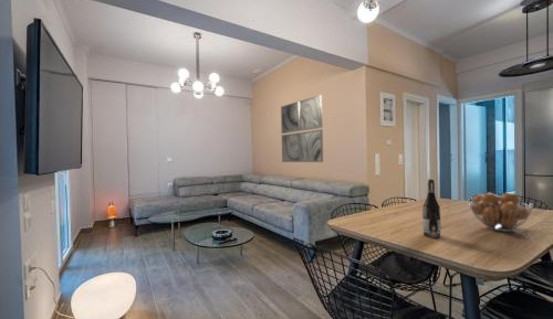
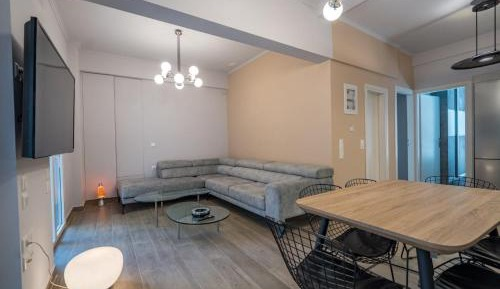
- wall art [280,94,324,163]
- fruit basket [468,191,535,233]
- wine bottle [421,178,442,238]
